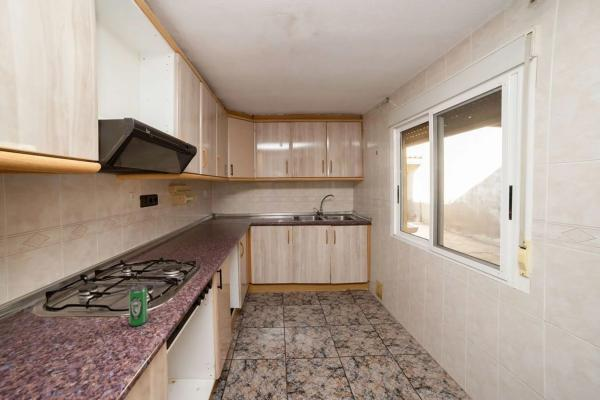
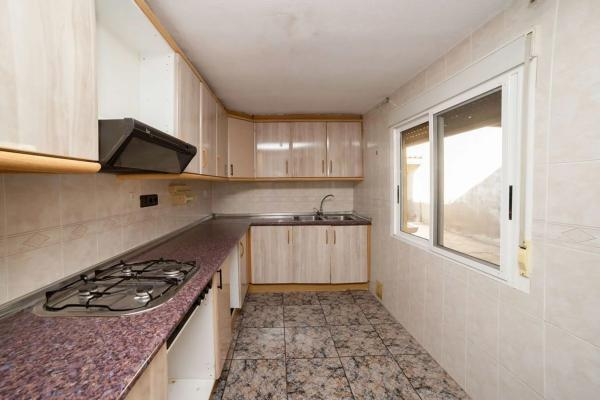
- beverage can [128,284,148,327]
